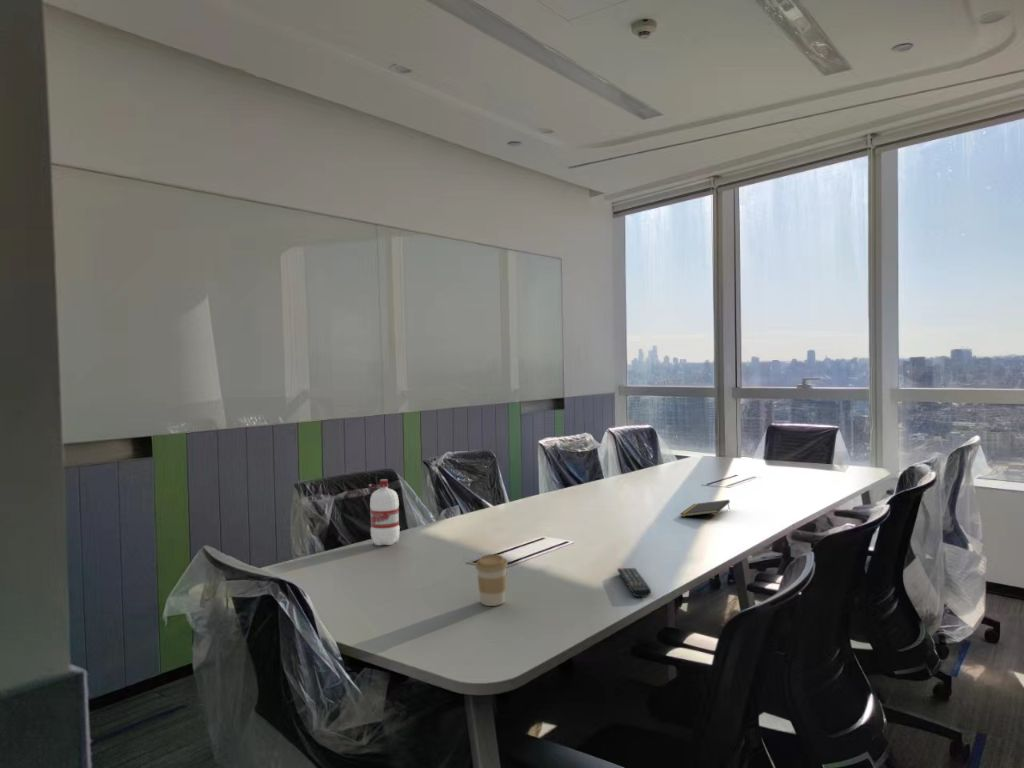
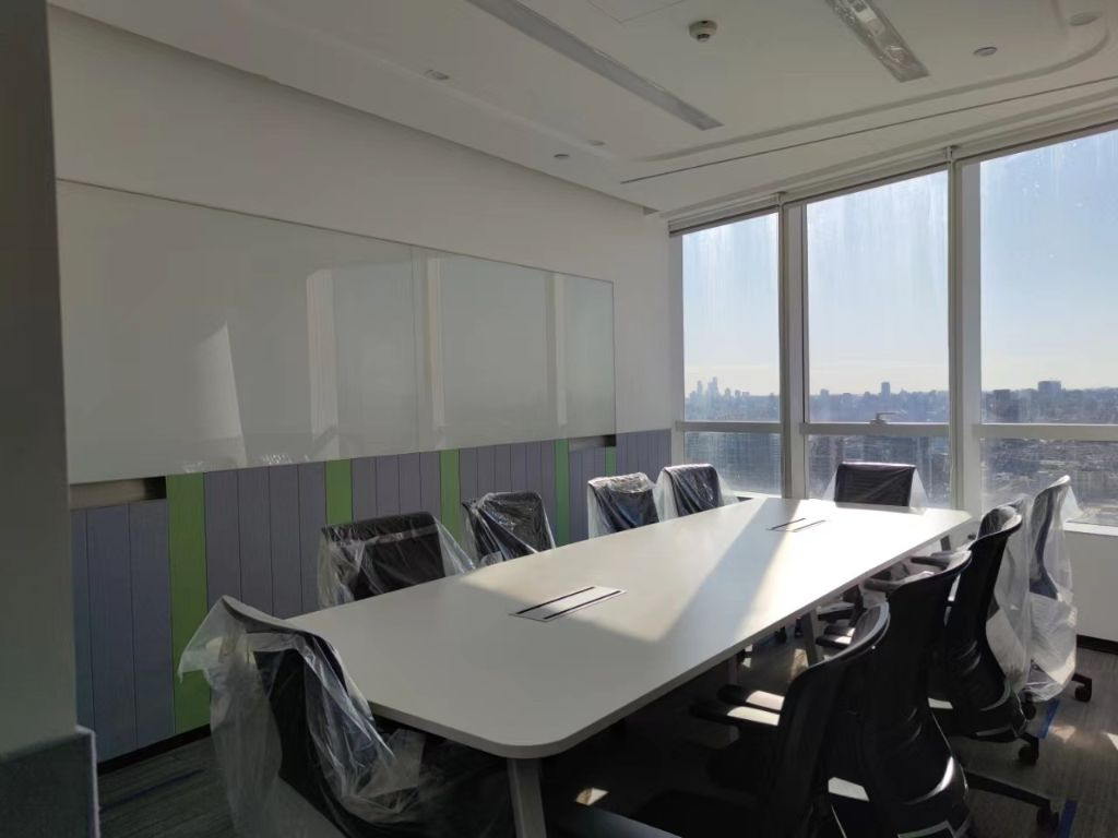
- coffee cup [475,553,509,607]
- notepad [679,499,731,518]
- water bottle [368,478,401,546]
- remote control [616,567,652,598]
